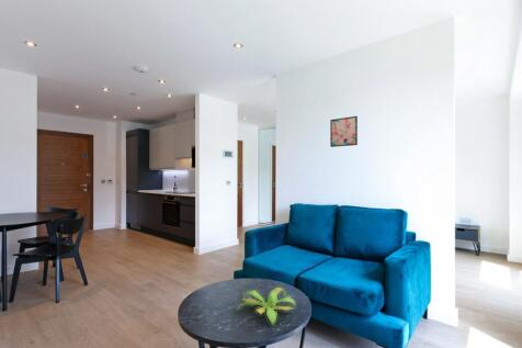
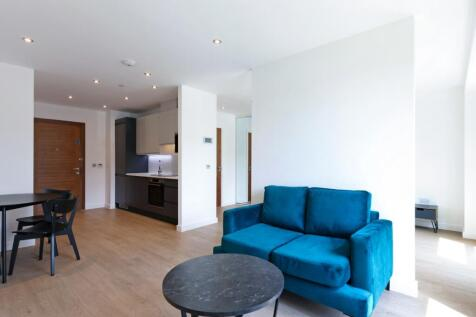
- plant [236,287,297,326]
- wall art [329,115,359,148]
